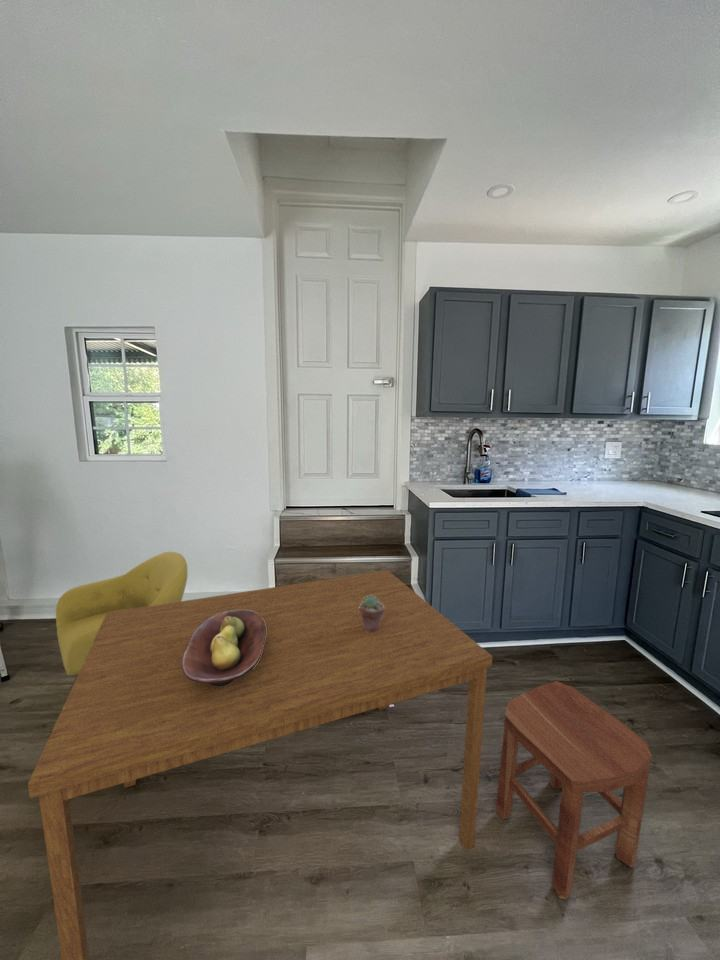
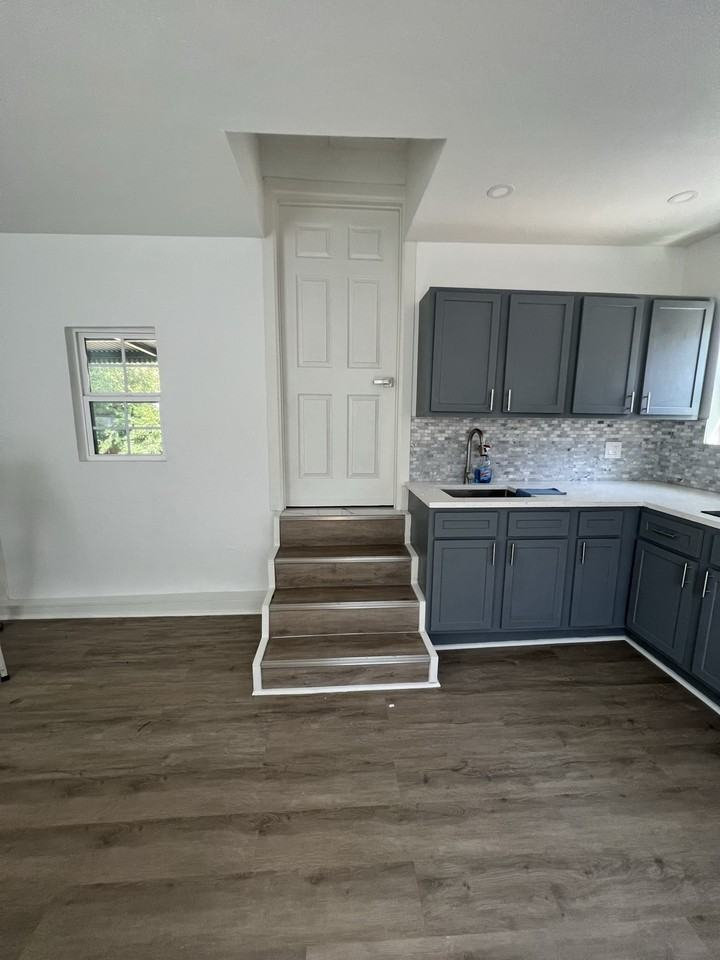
- fruit bowl [181,610,266,687]
- chair [55,551,189,701]
- dining table [27,569,493,960]
- potted succulent [359,595,384,632]
- stool [495,680,653,900]
